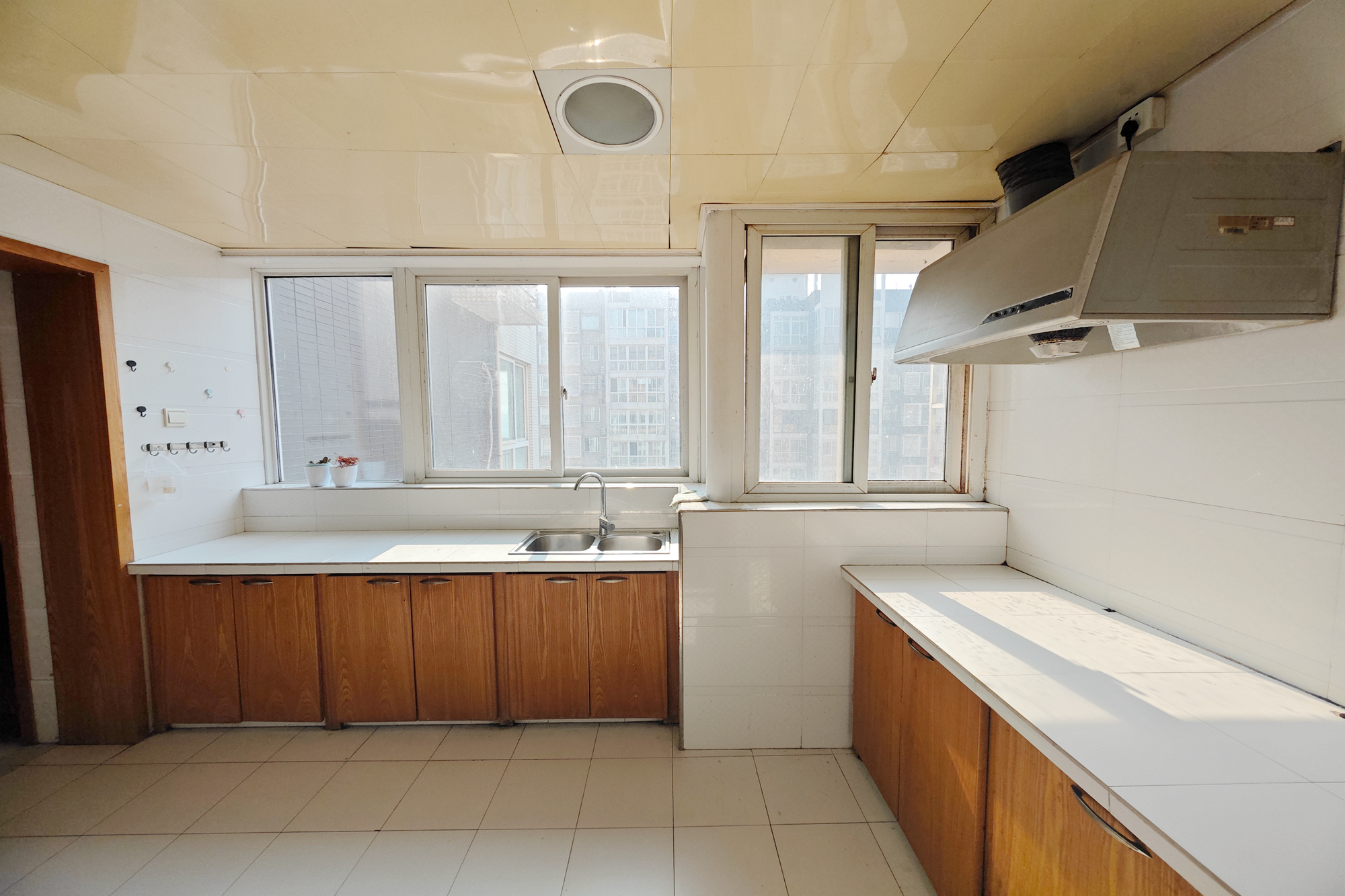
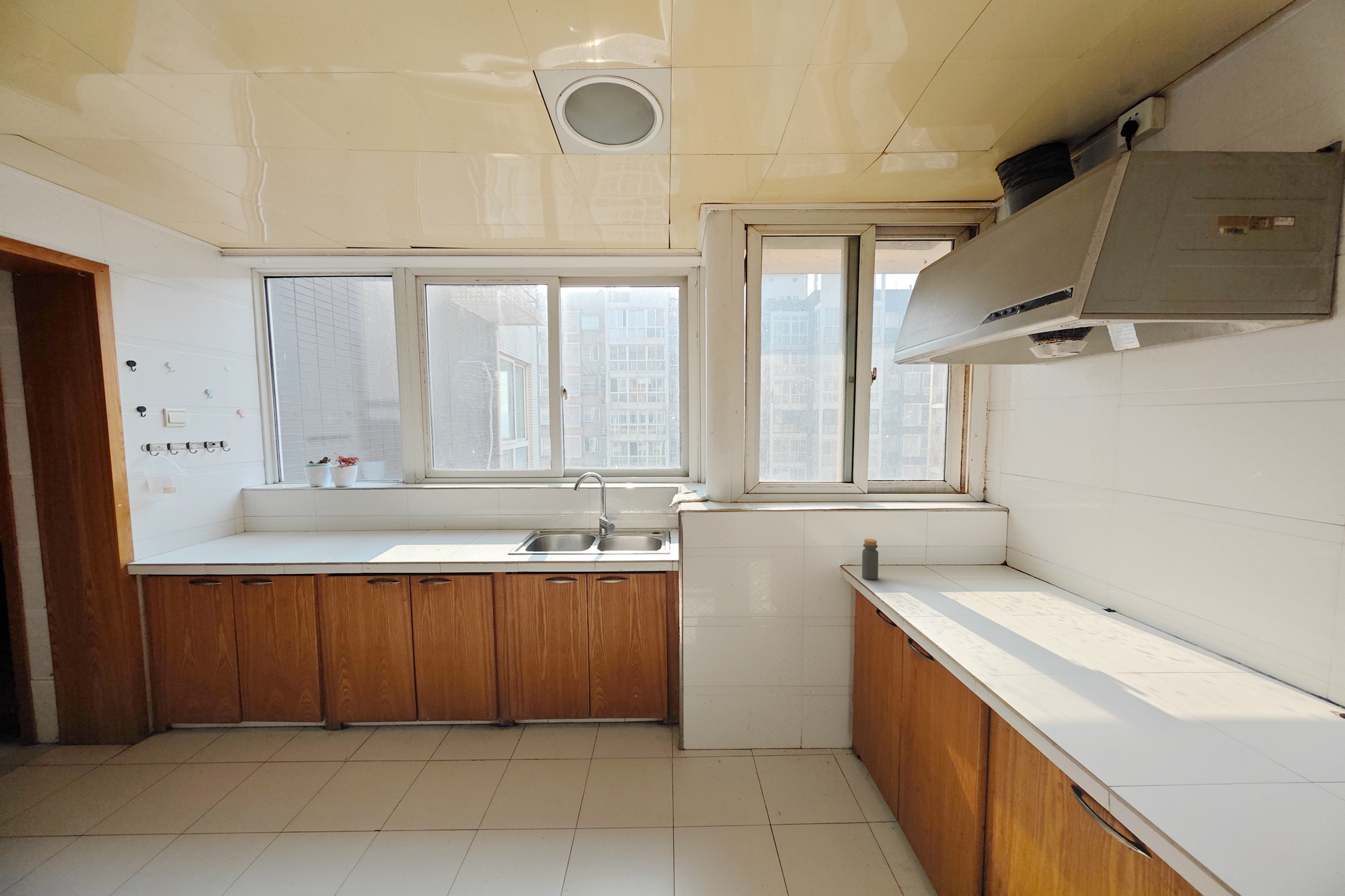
+ bottle [861,538,879,580]
